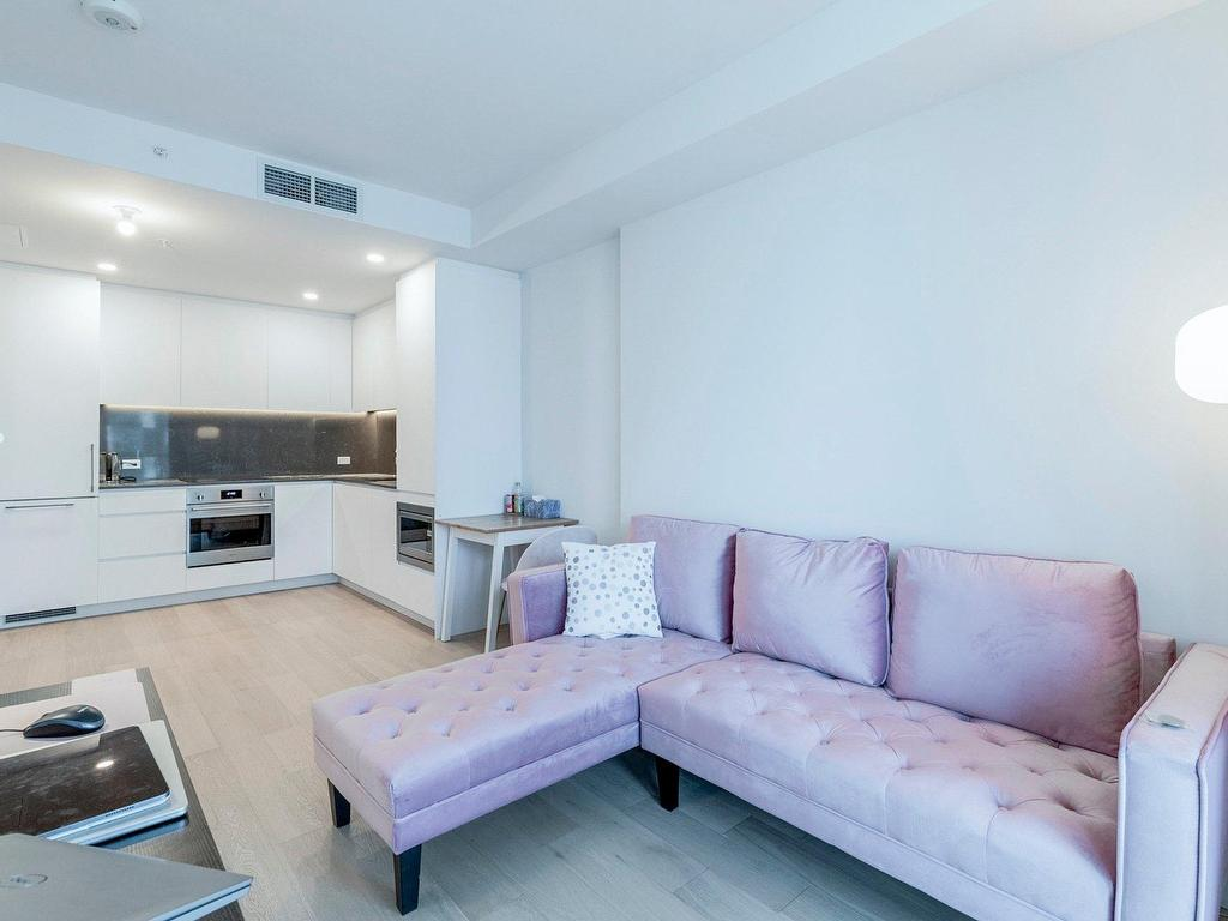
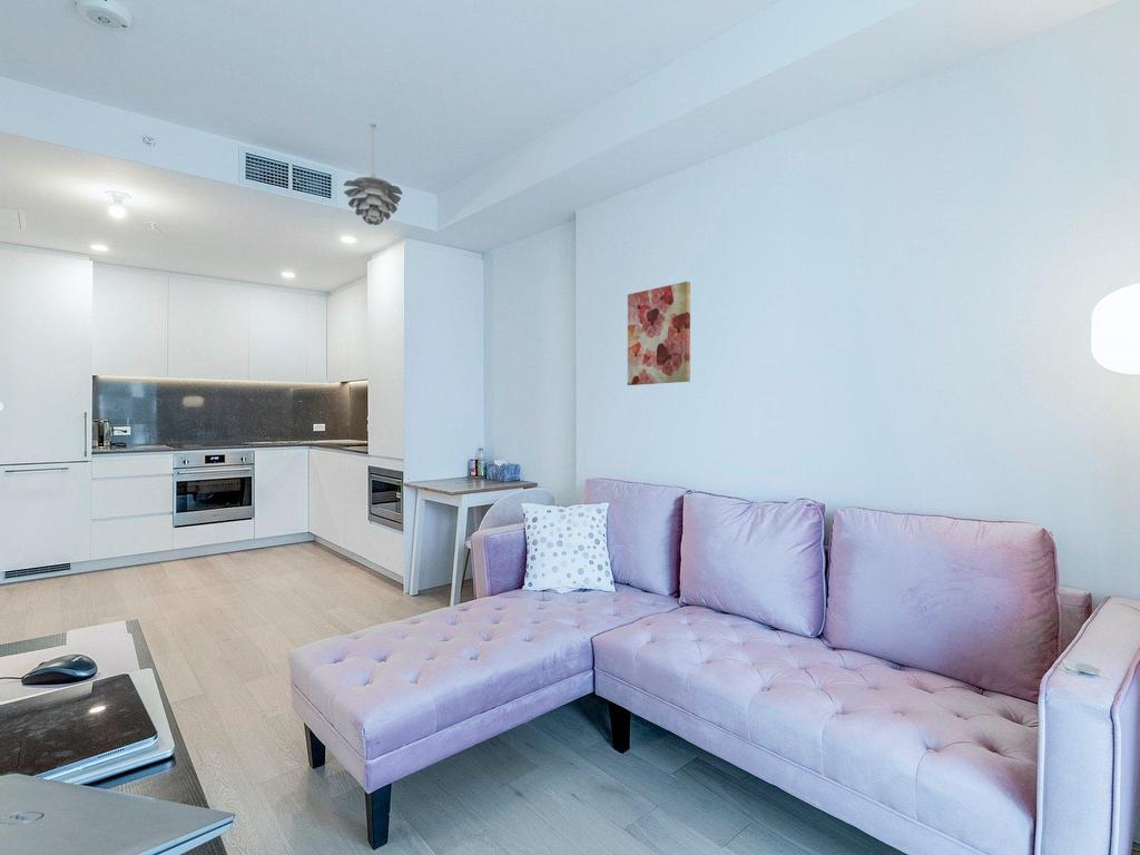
+ pendant light [343,122,404,226]
+ wall art [627,281,691,386]
